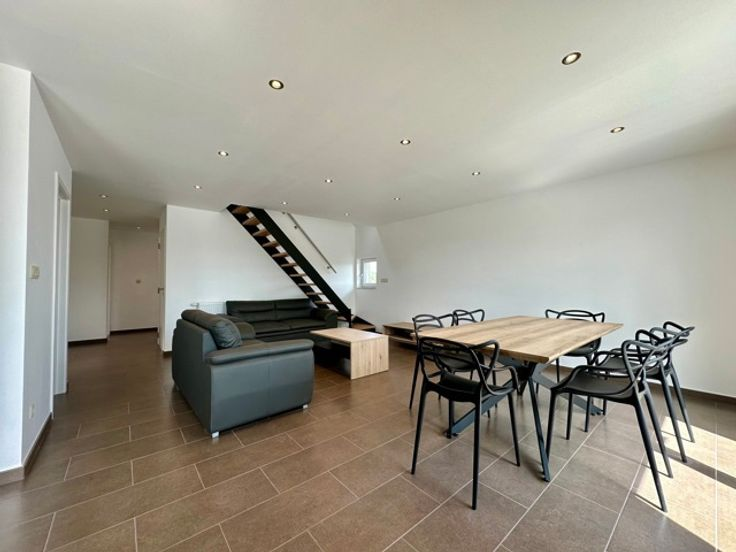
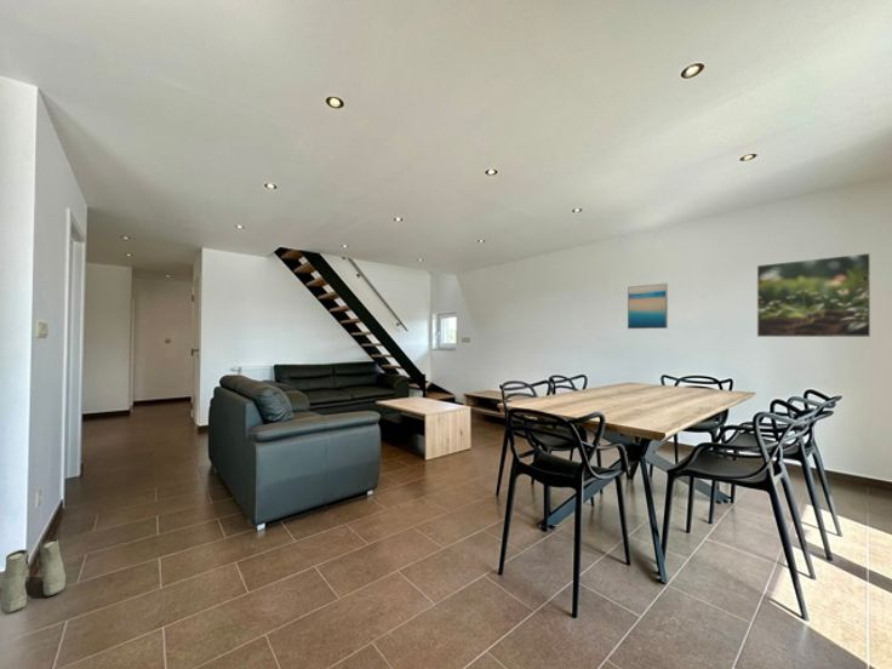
+ wall art [627,282,669,330]
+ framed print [756,252,871,338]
+ boots [0,538,67,614]
